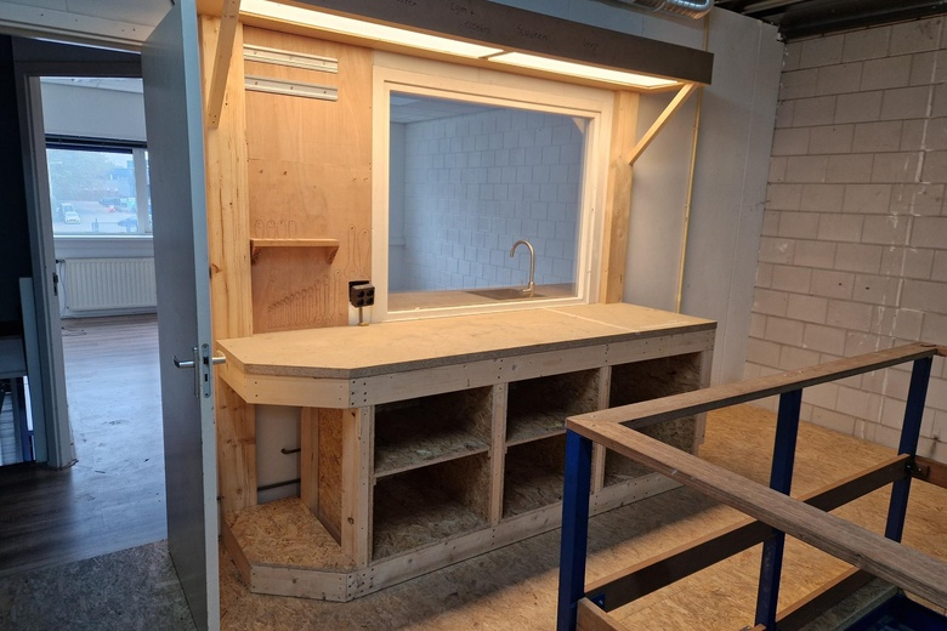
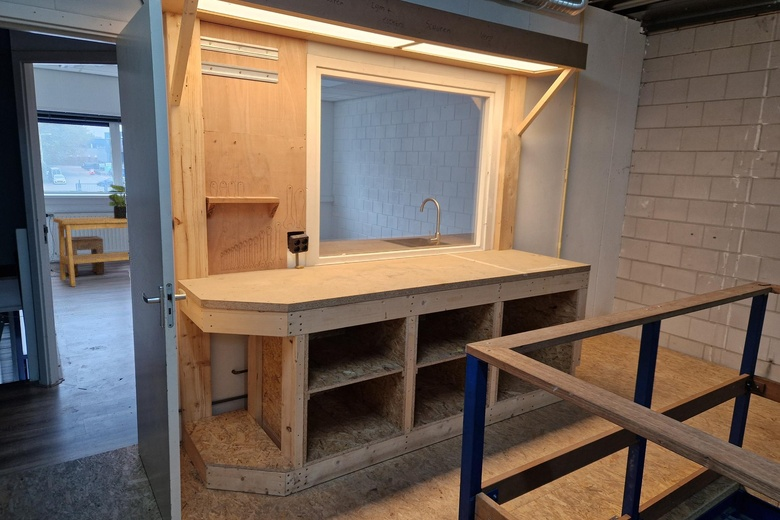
+ side table [53,216,130,287]
+ stool [64,235,106,277]
+ potted plant [108,184,127,219]
